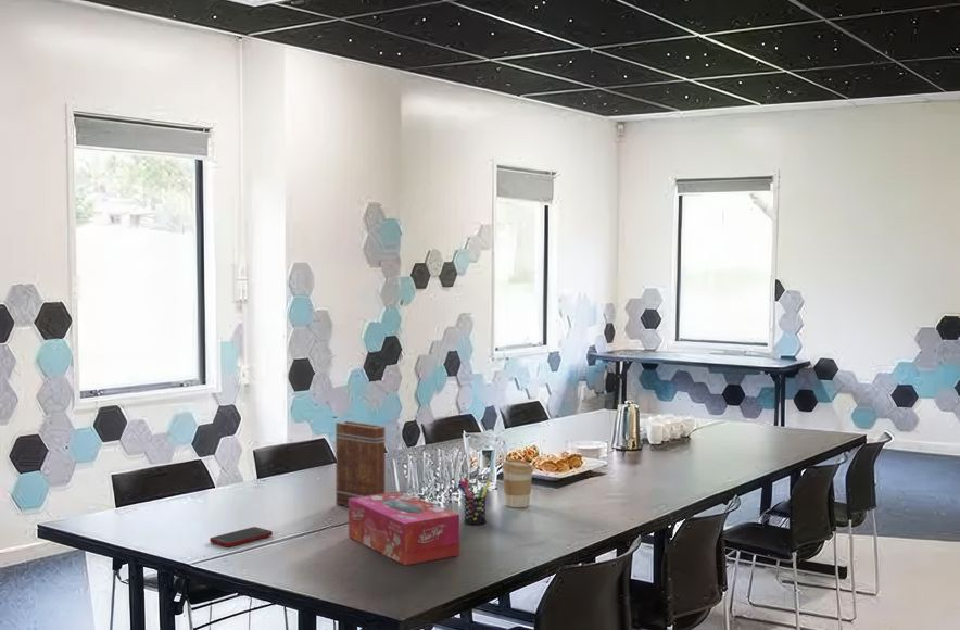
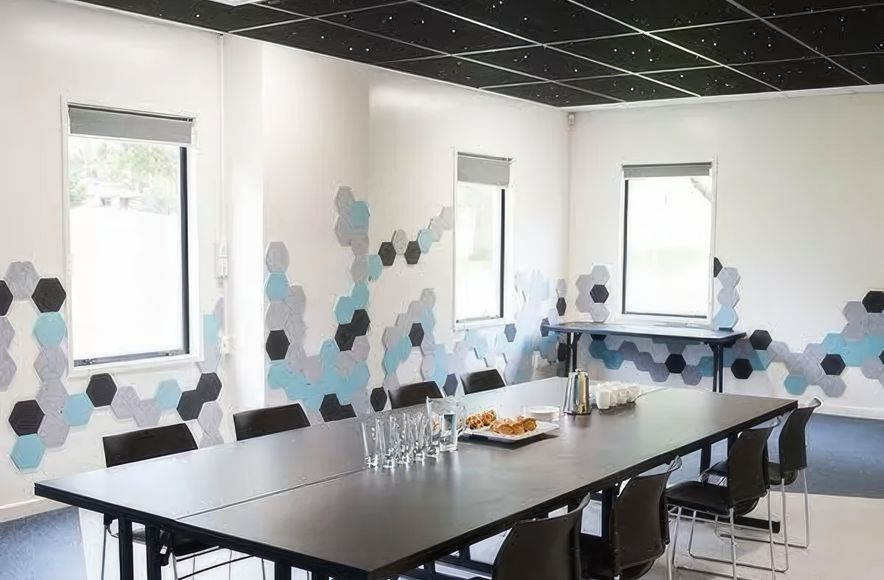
- pen holder [457,477,491,526]
- cell phone [209,526,274,547]
- coffee cup [501,458,534,508]
- tissue box [348,490,460,566]
- book [334,420,388,508]
